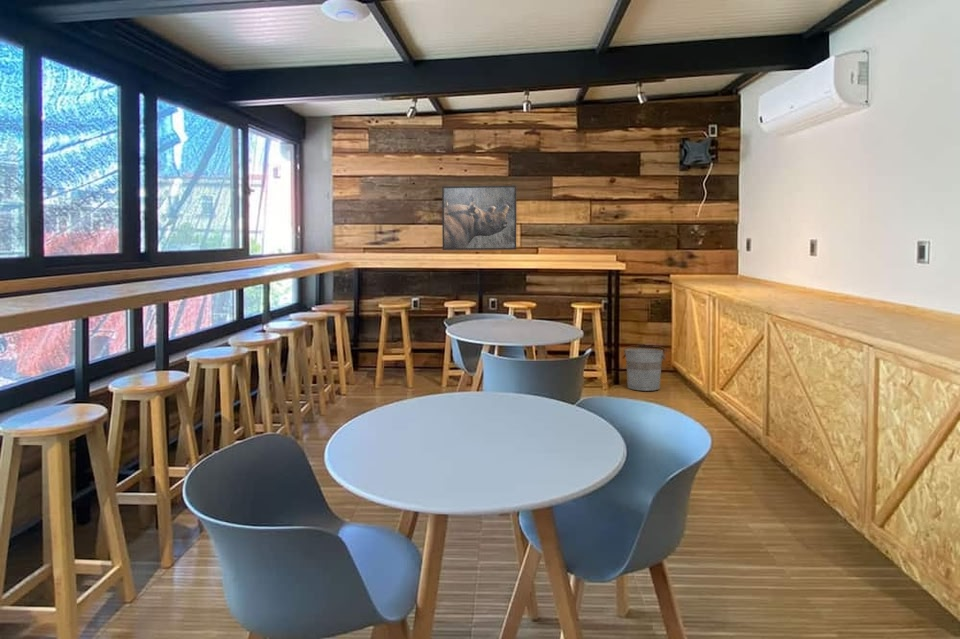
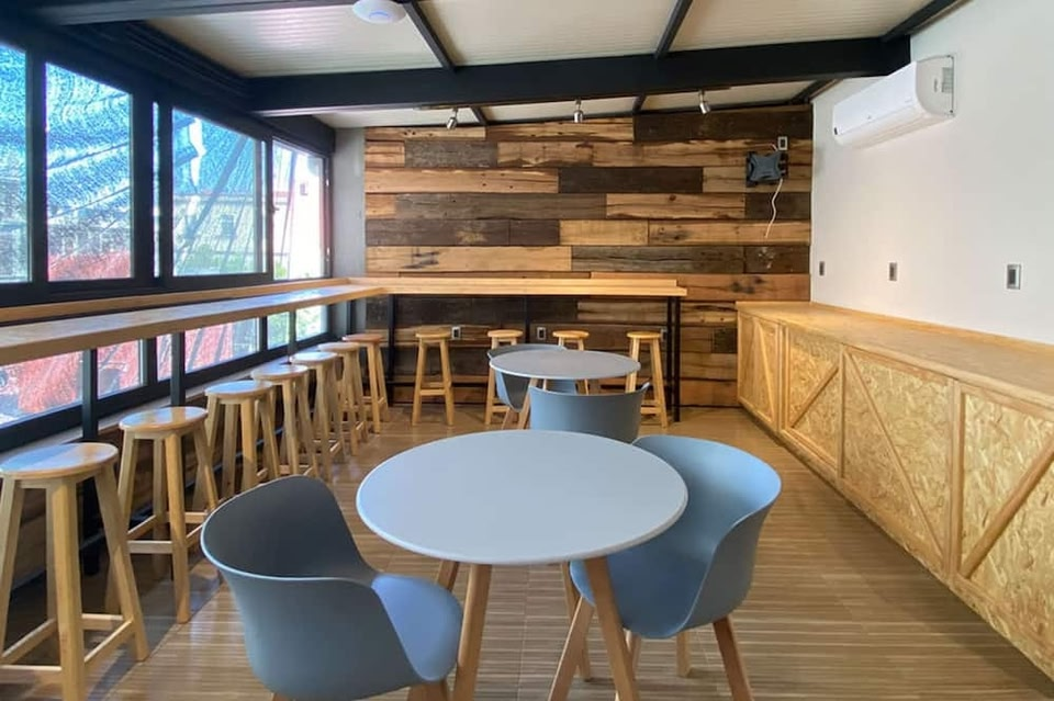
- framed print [441,185,517,251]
- bucket [621,344,667,392]
